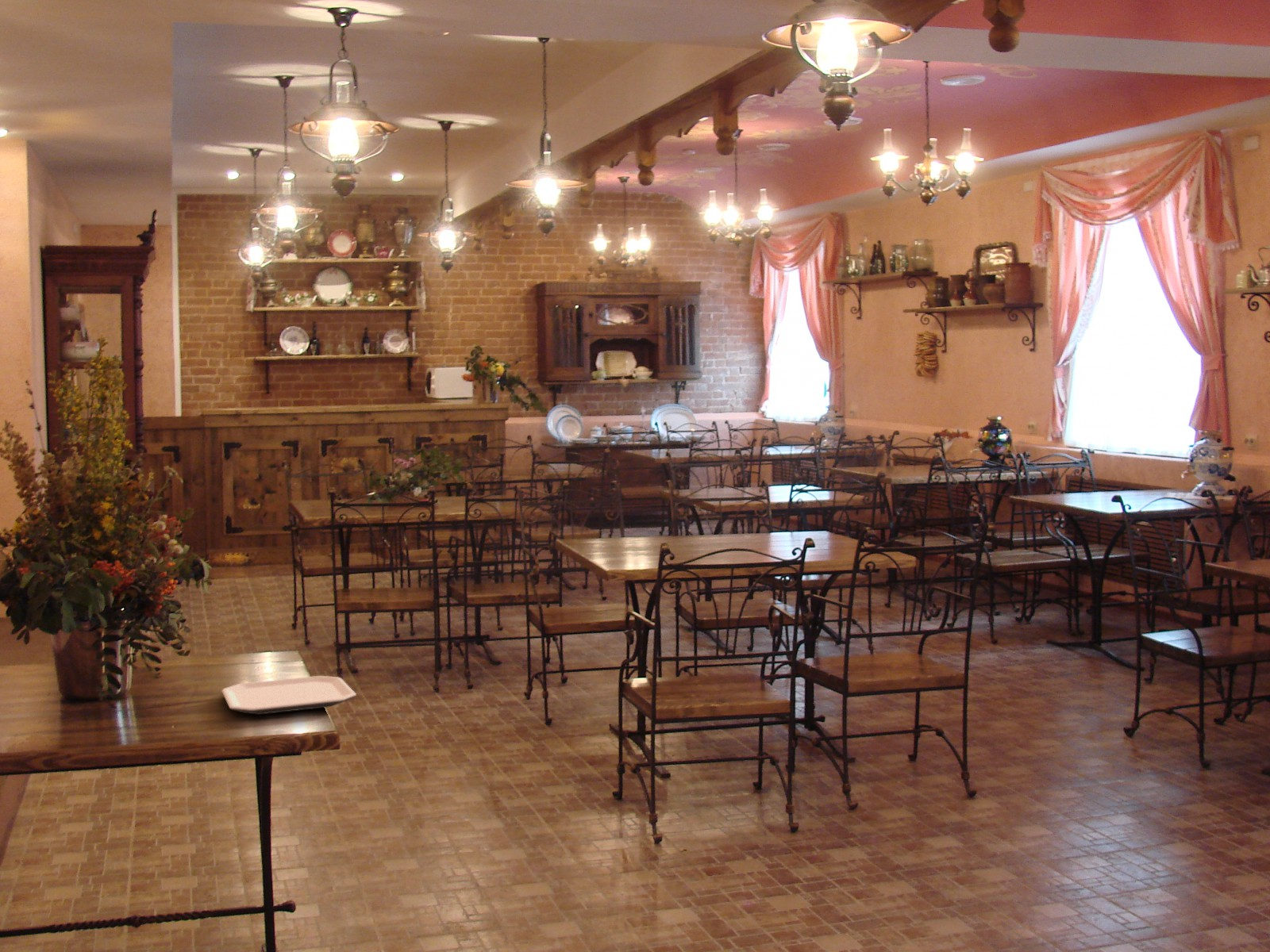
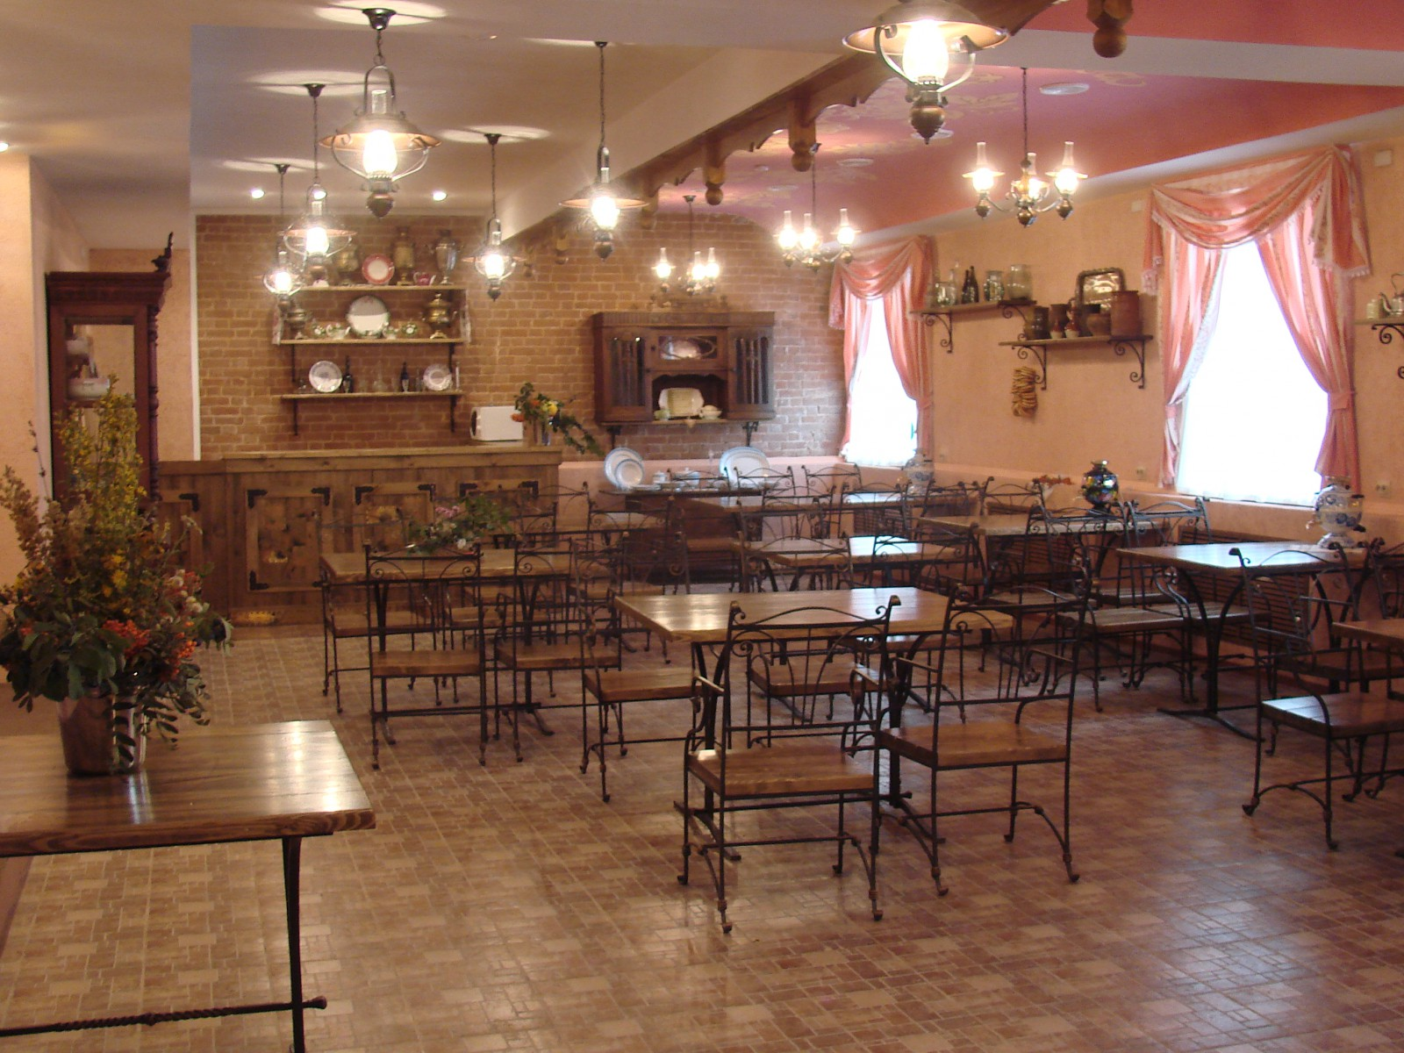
- plate [221,675,357,715]
